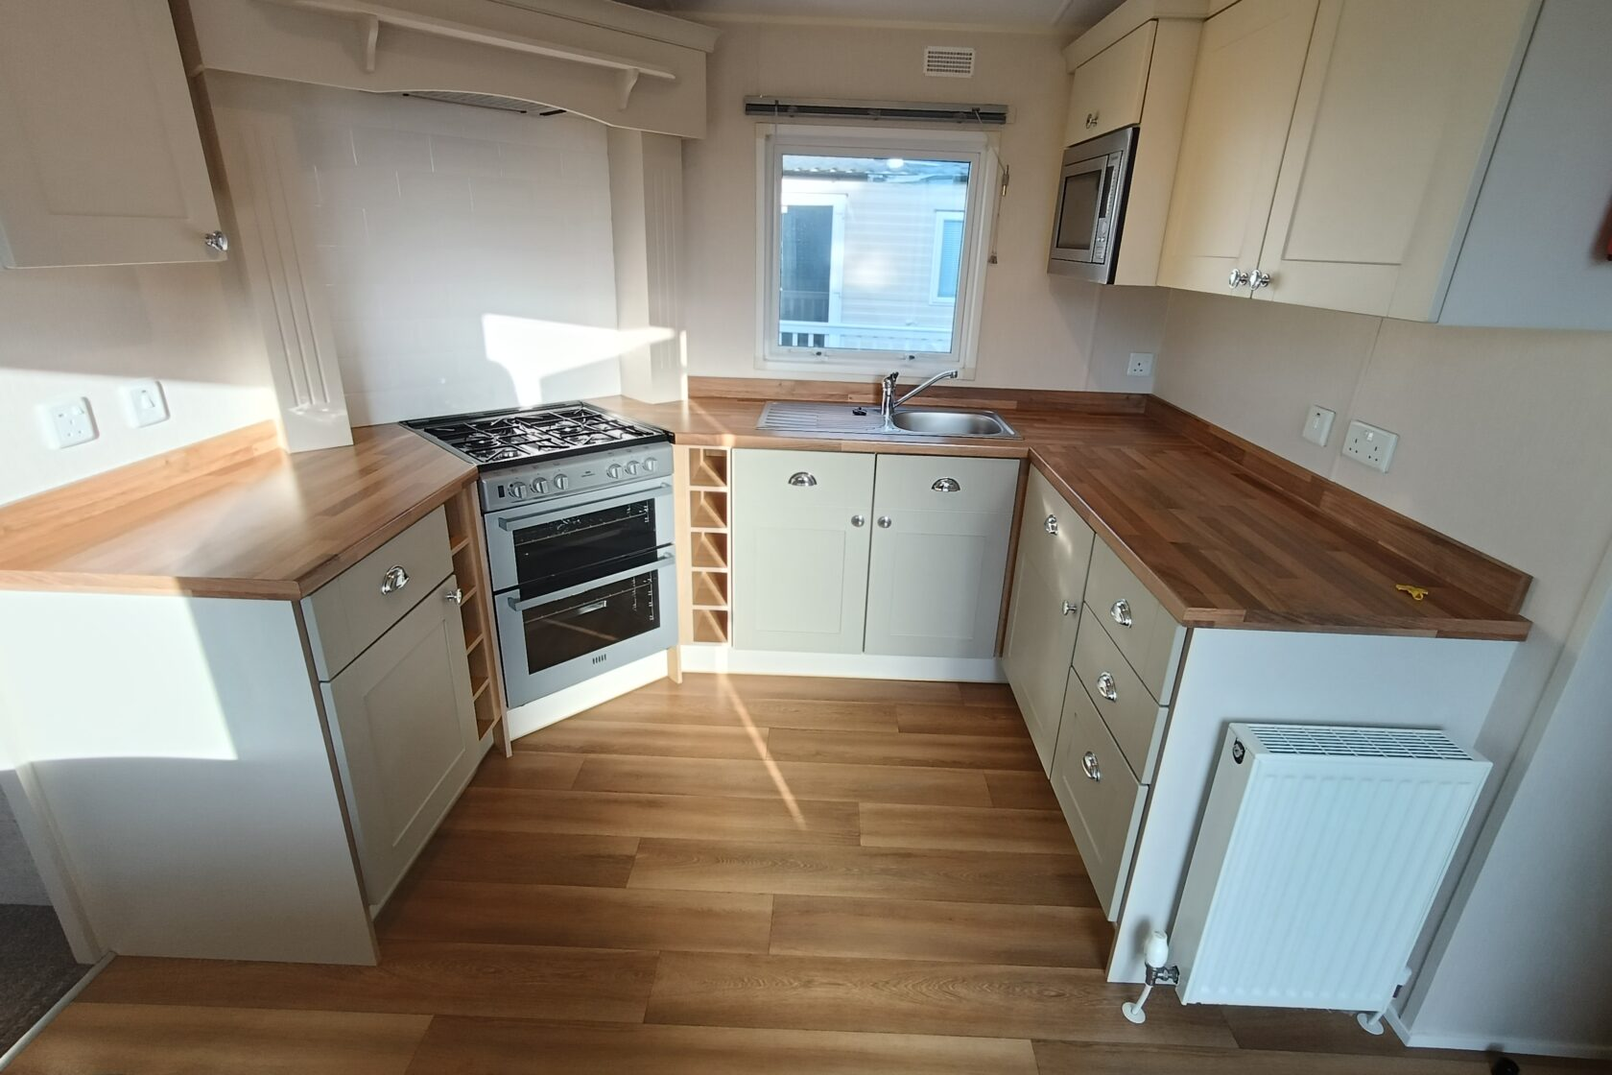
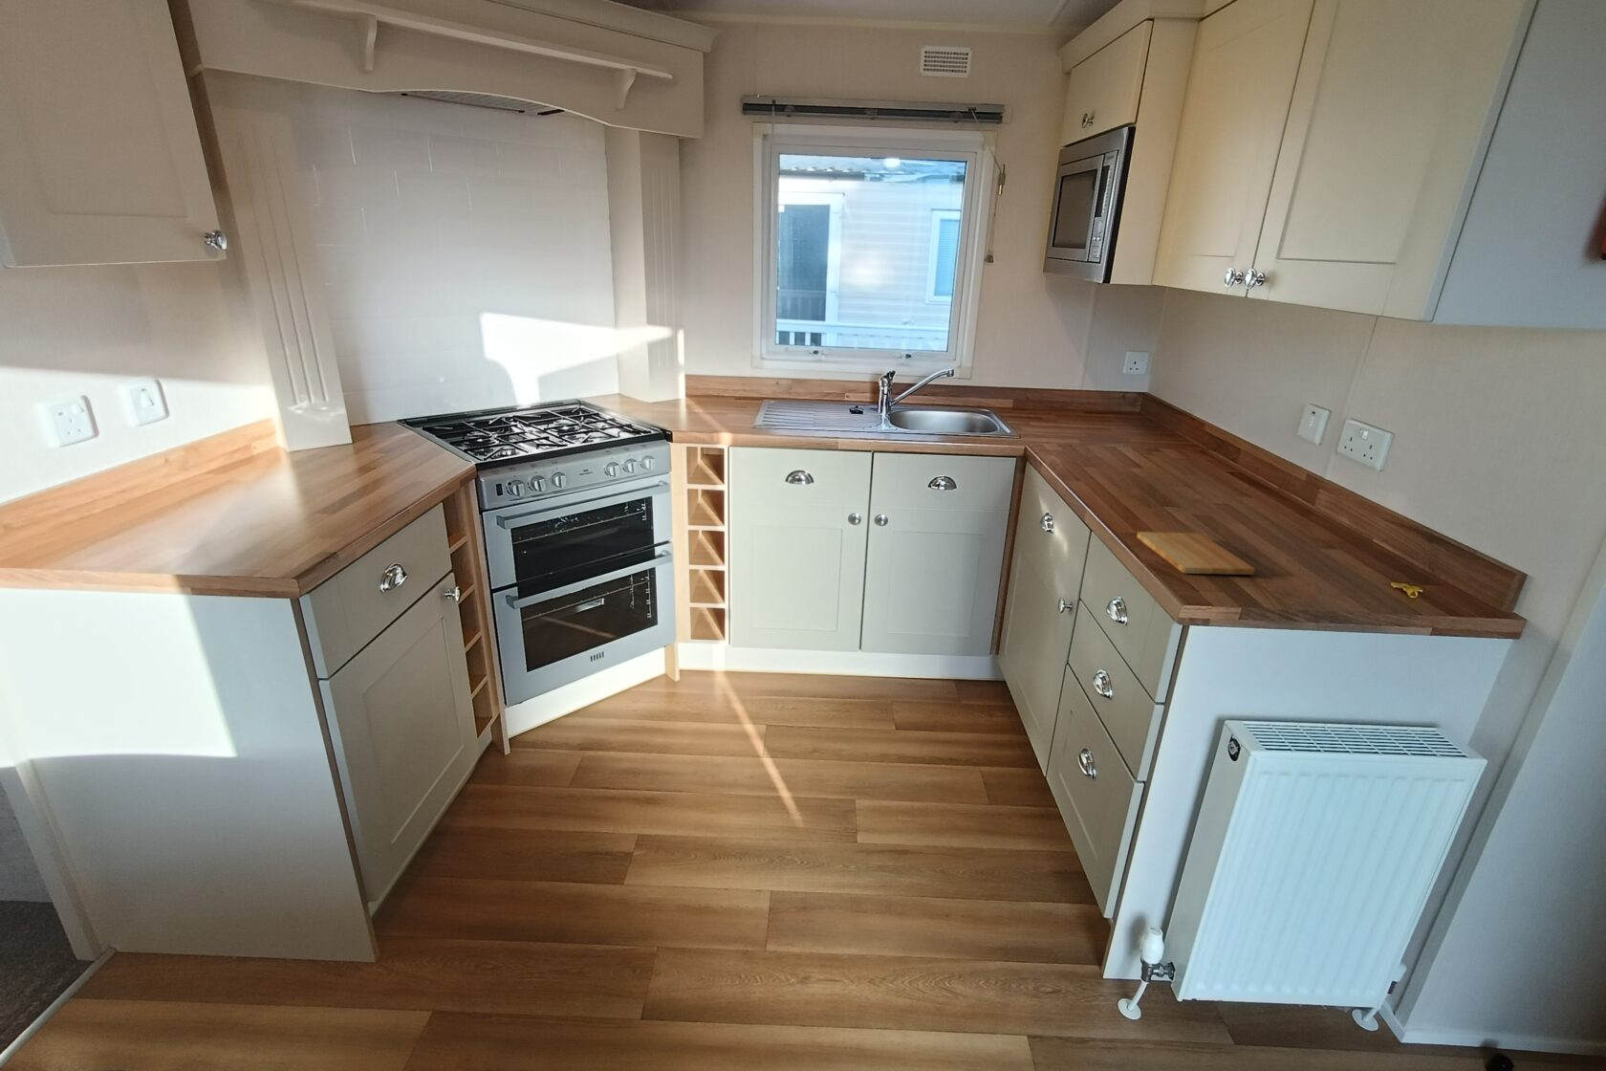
+ cutting board [1135,531,1256,576]
